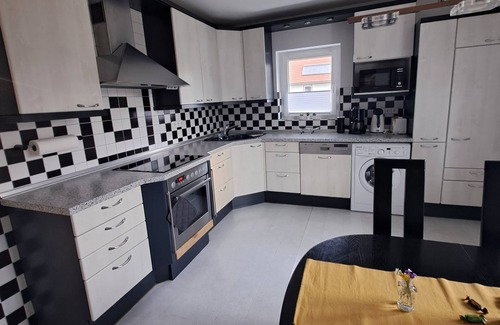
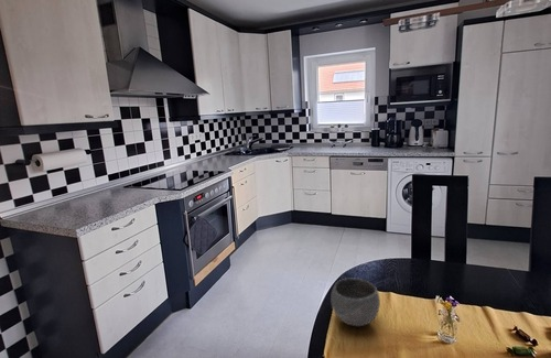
+ ceramic bowl [329,278,381,327]
